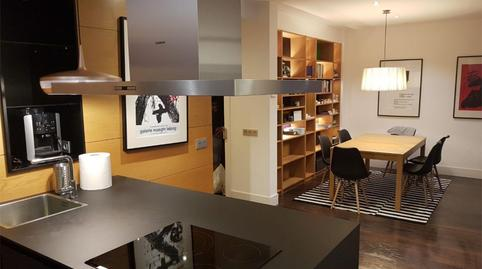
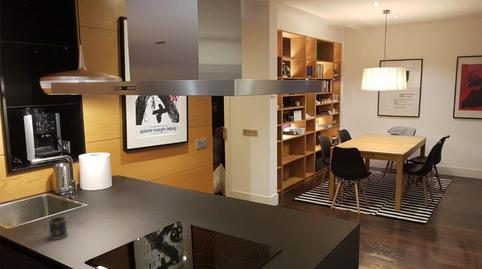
+ mug [43,216,69,241]
